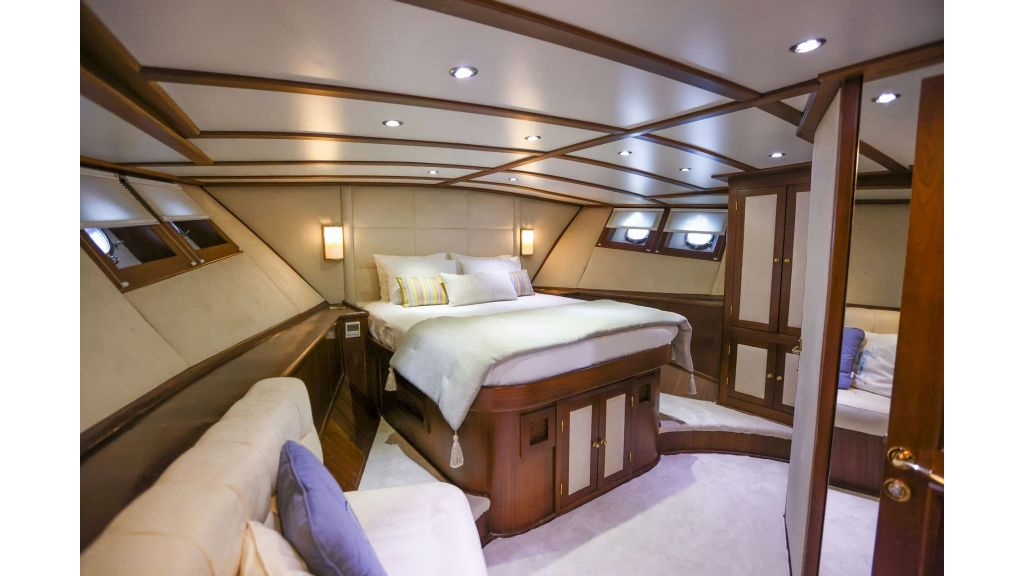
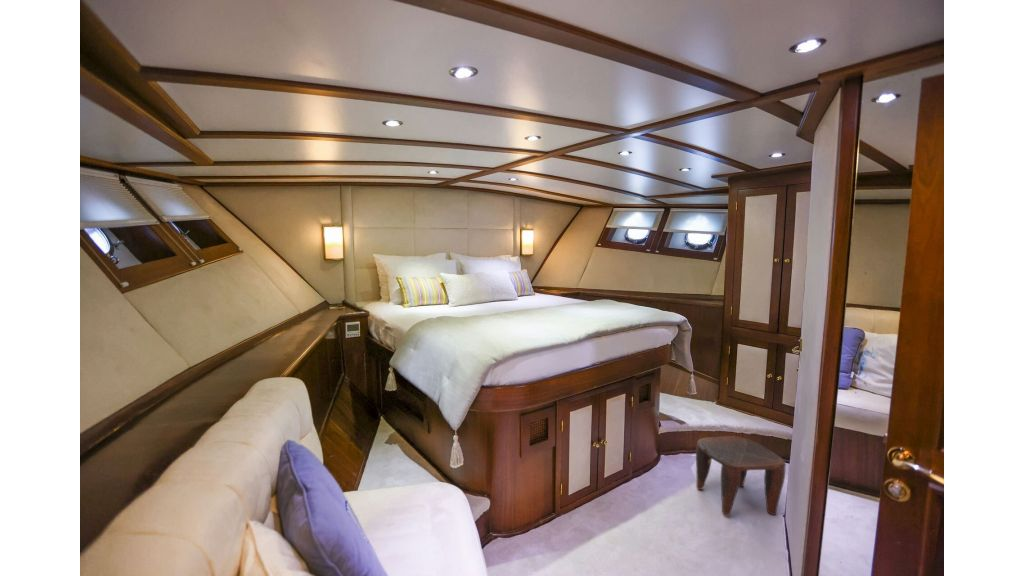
+ stool [695,435,787,516]
